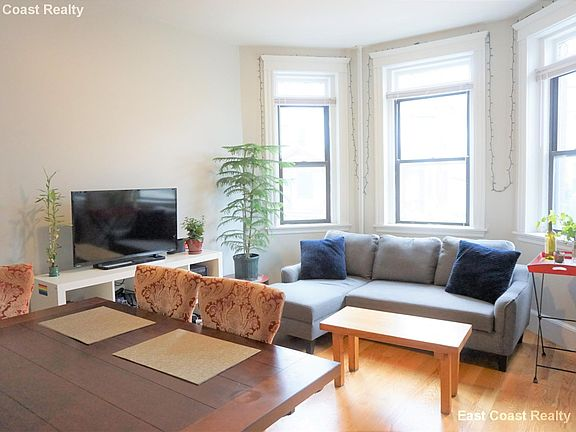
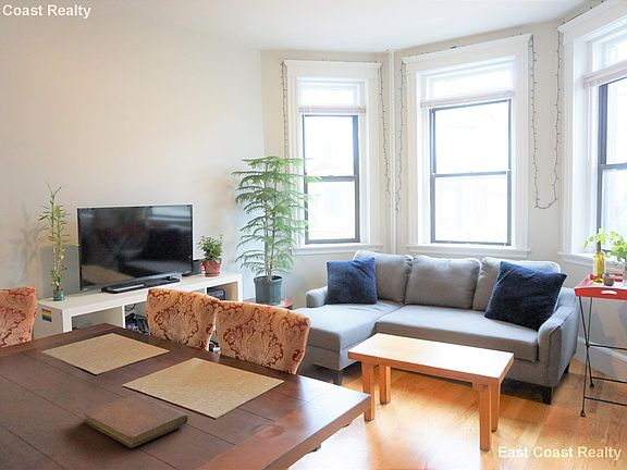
+ notebook [83,394,189,448]
